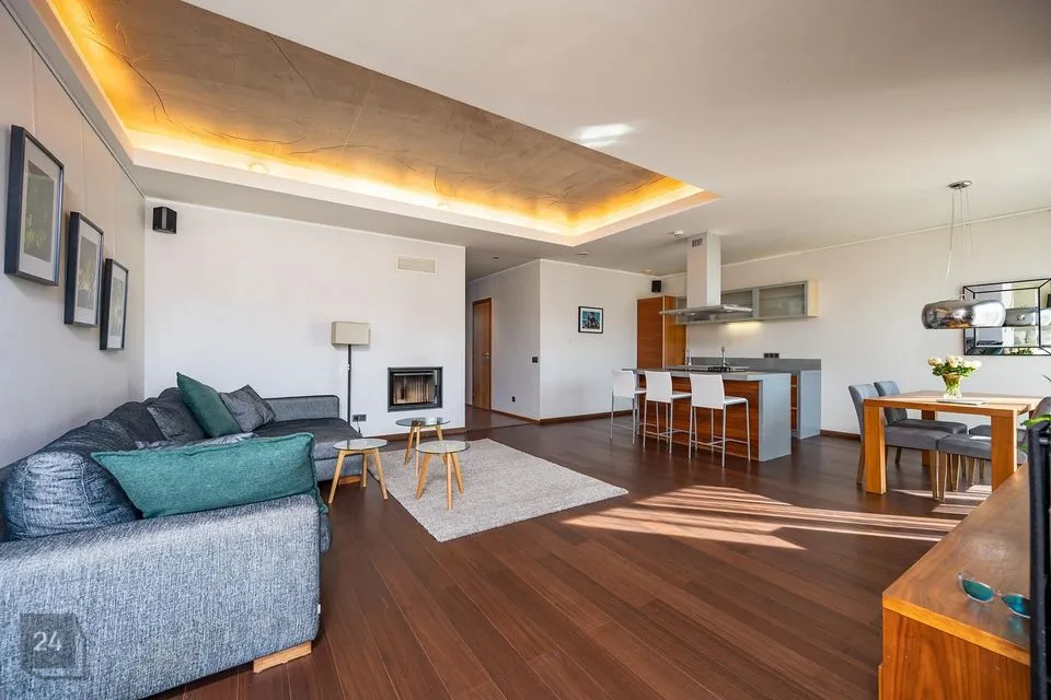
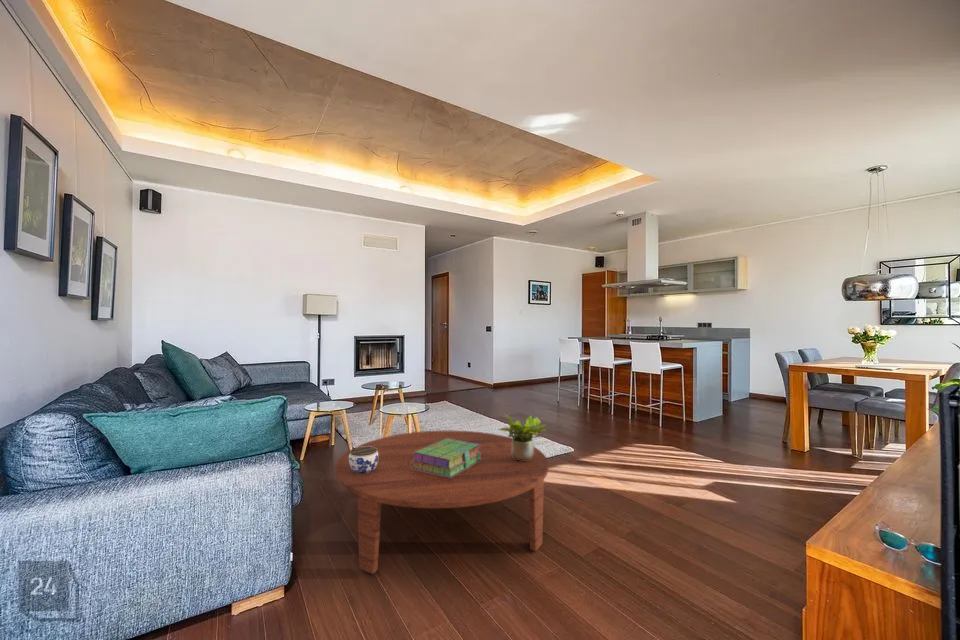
+ jar [349,446,378,474]
+ coffee table [334,430,549,575]
+ stack of books [411,439,481,477]
+ potted plant [497,413,550,460]
